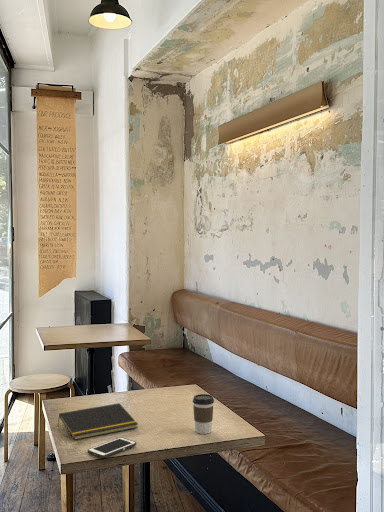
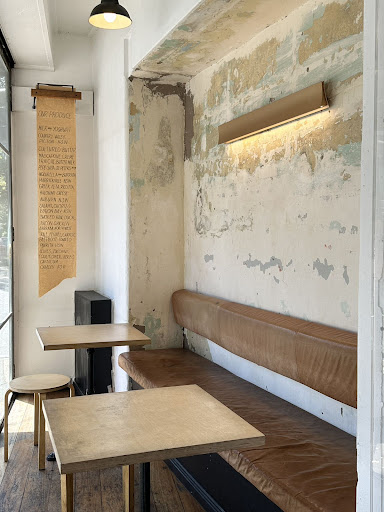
- notepad [57,402,139,441]
- coffee cup [192,393,215,435]
- cell phone [87,436,137,459]
